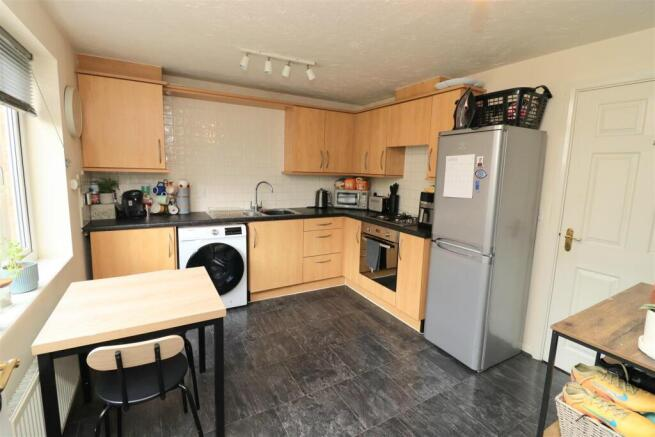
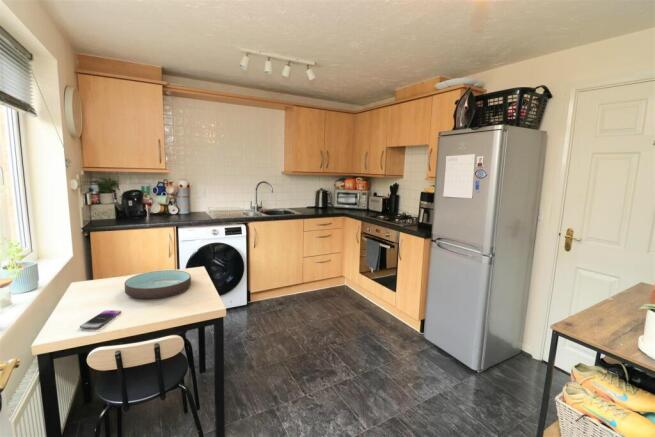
+ bowl [124,269,192,300]
+ smartphone [79,309,122,329]
